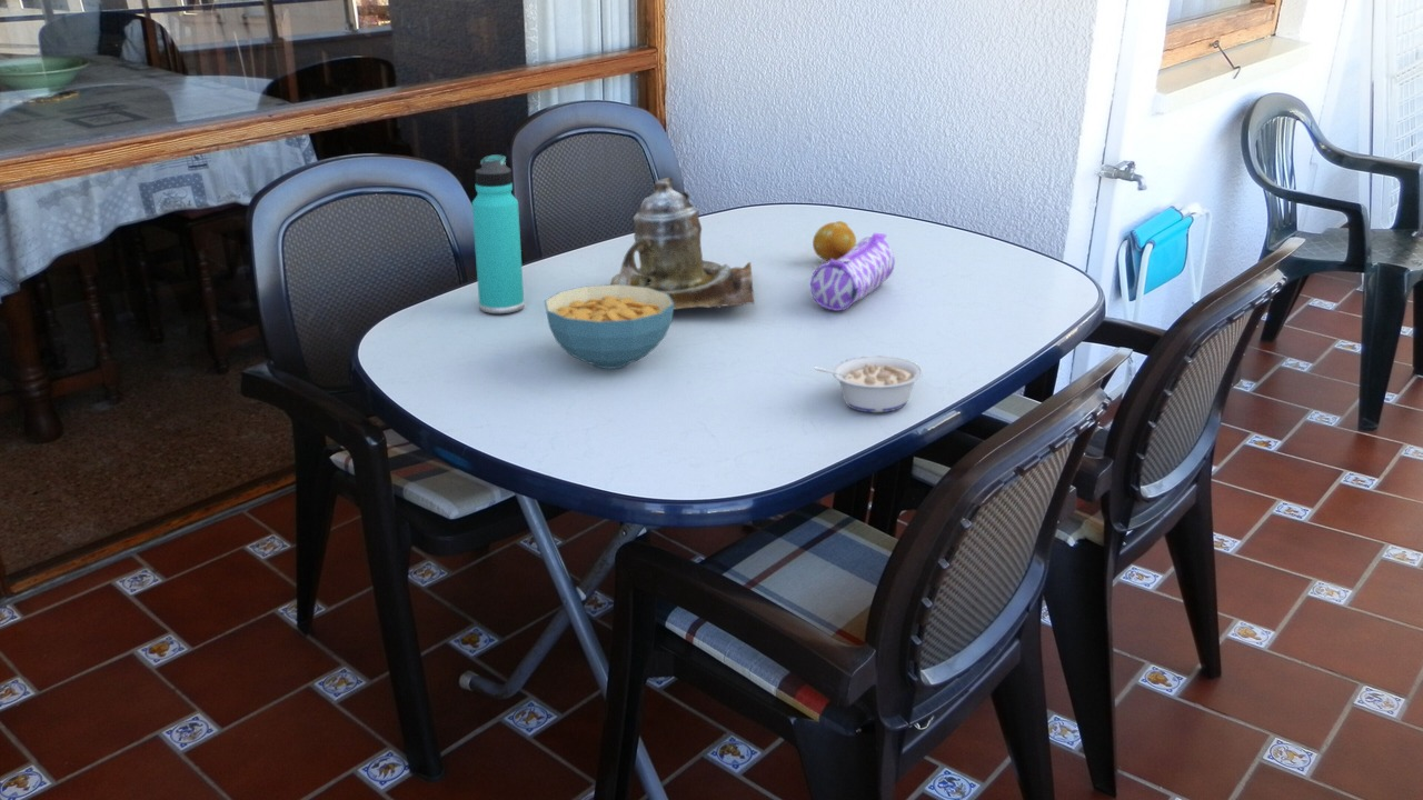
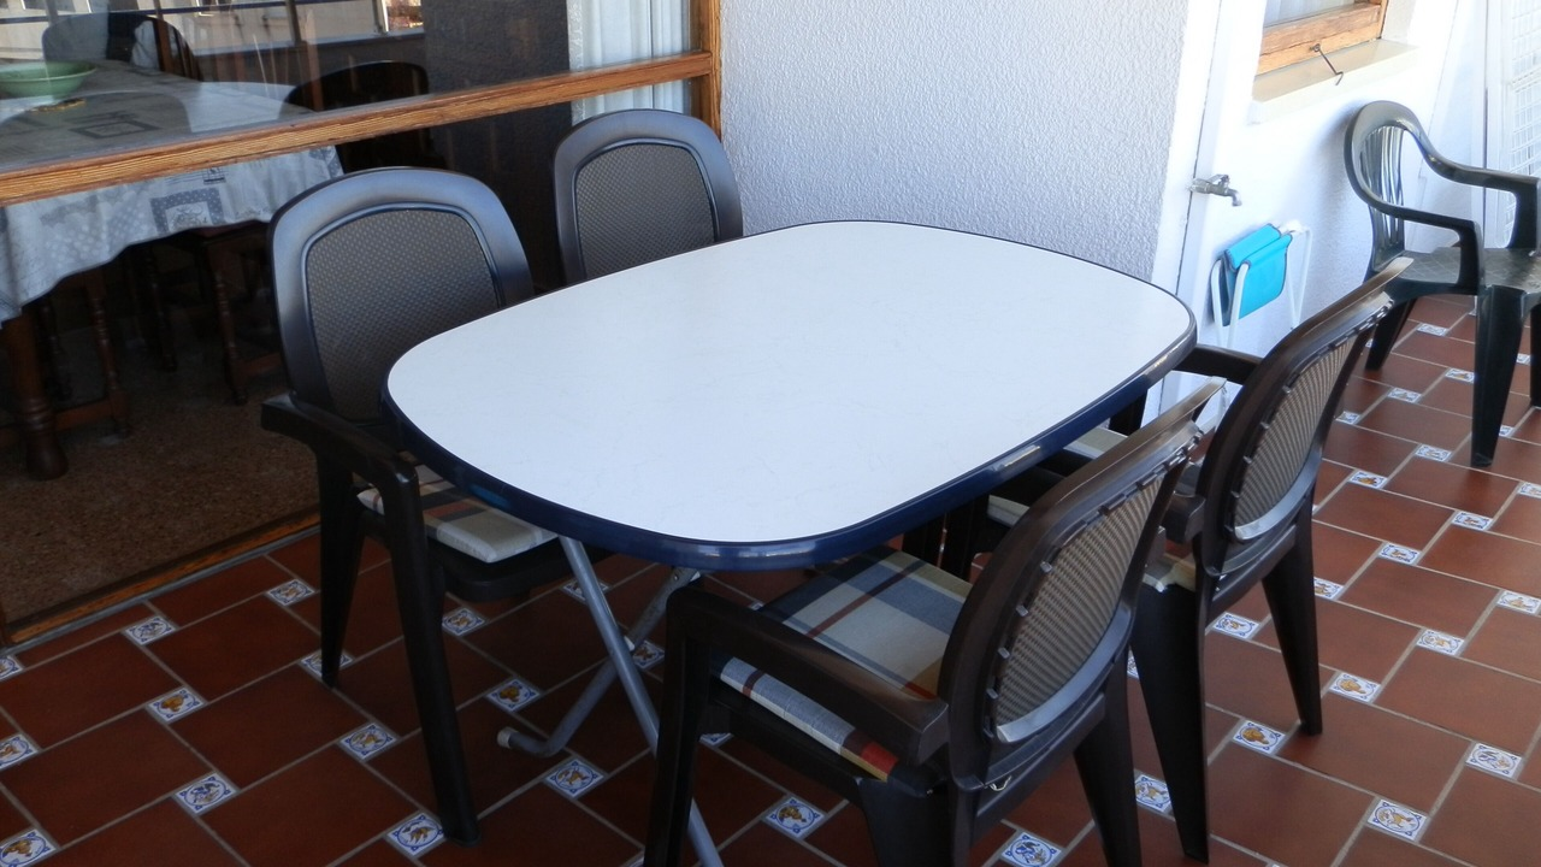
- pencil case [809,232,896,312]
- teapot [608,177,755,310]
- thermos bottle [471,153,526,314]
- legume [813,354,924,413]
- cereal bowl [544,284,675,370]
- fruit [812,220,857,262]
